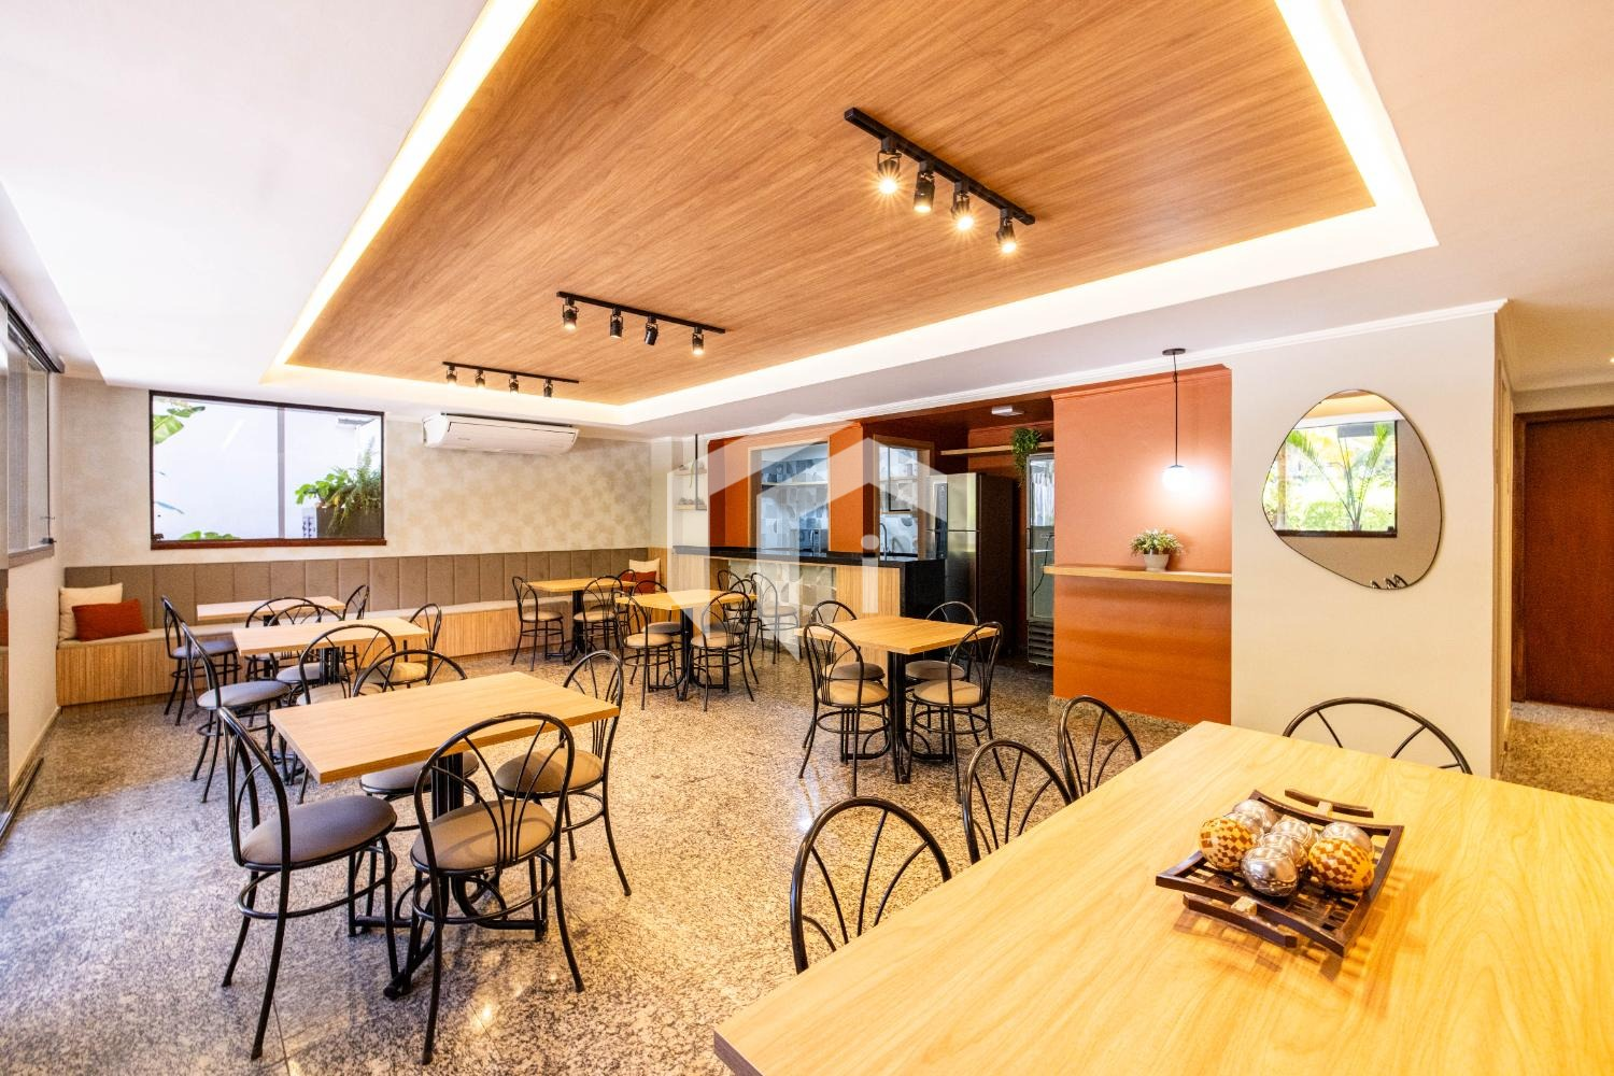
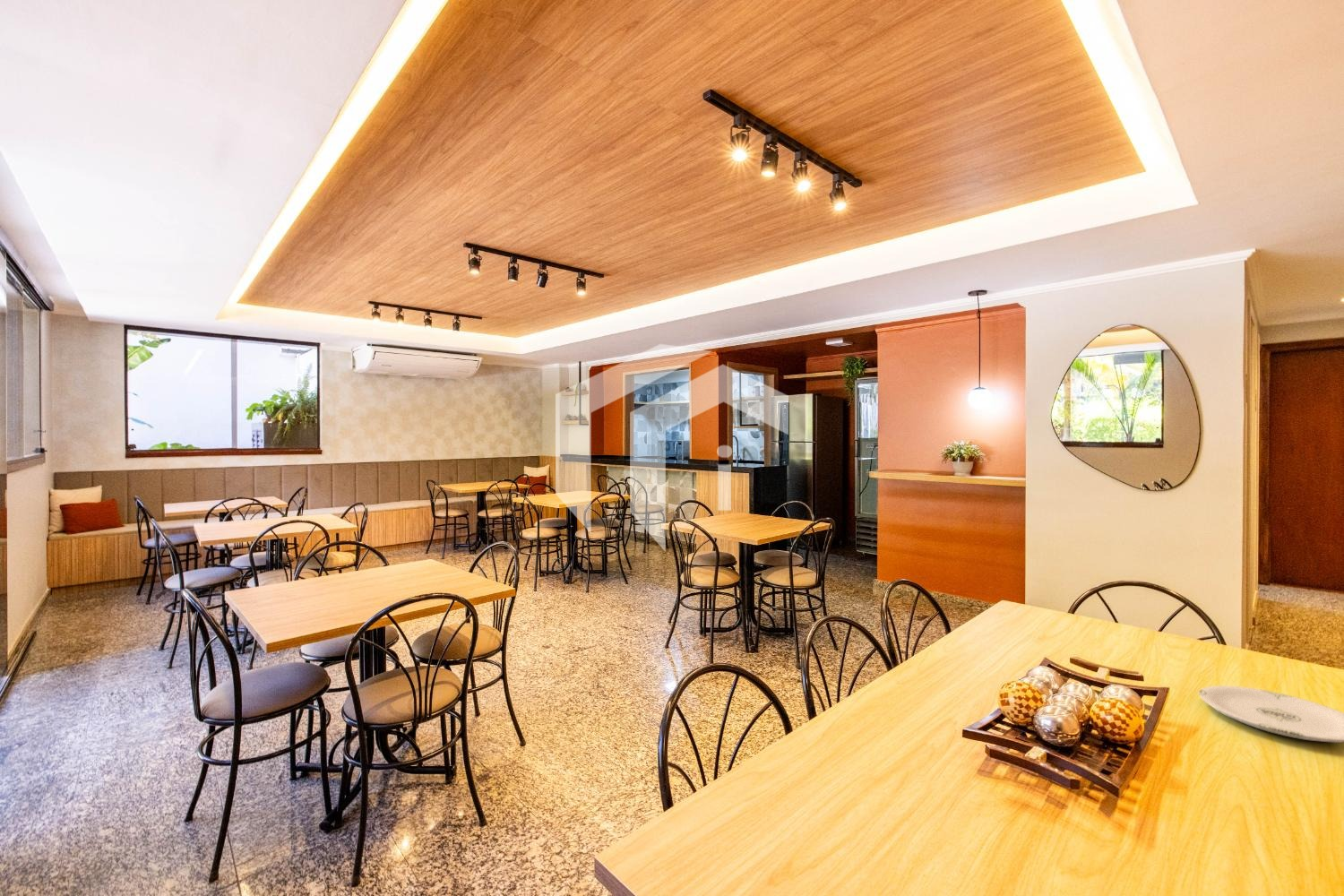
+ plate [1198,685,1344,744]
